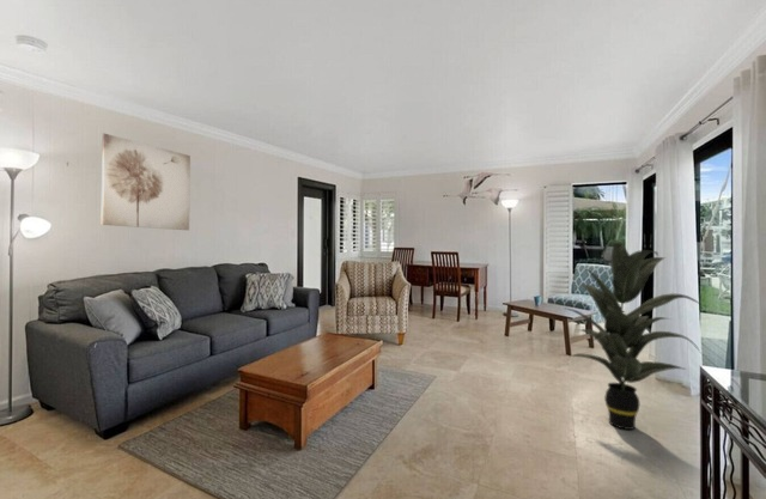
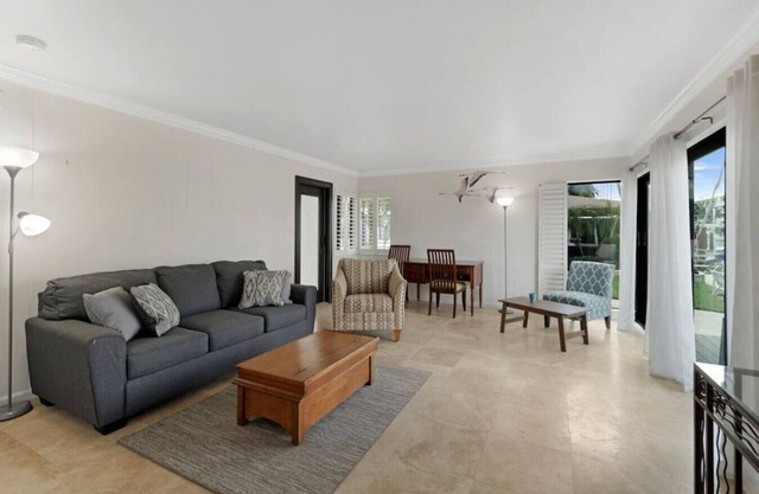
- wall art [101,133,192,231]
- indoor plant [565,241,706,431]
